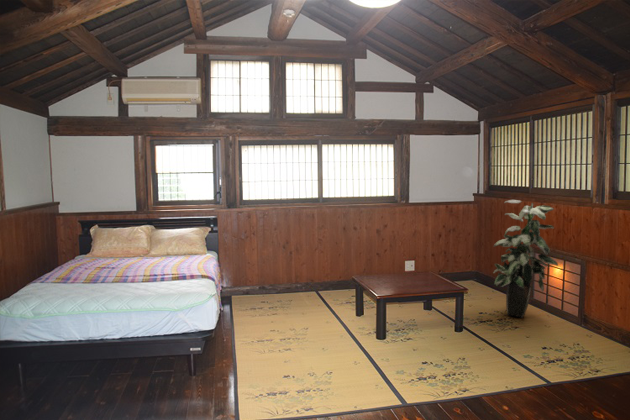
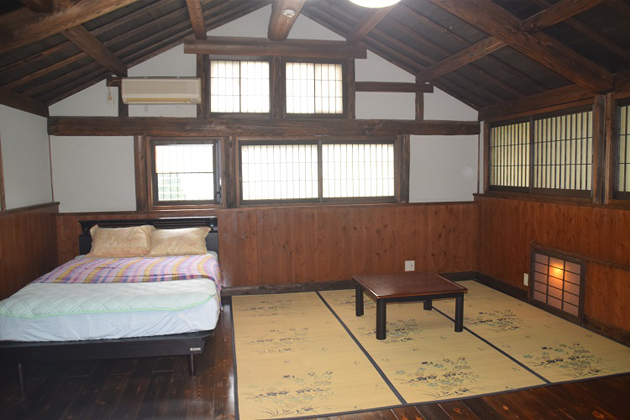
- indoor plant [492,199,559,319]
